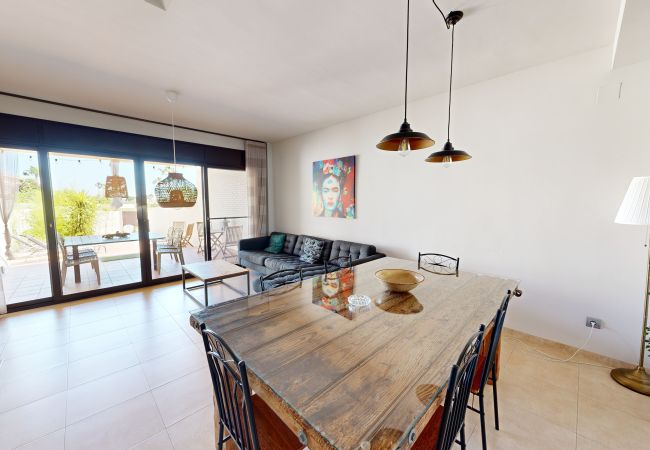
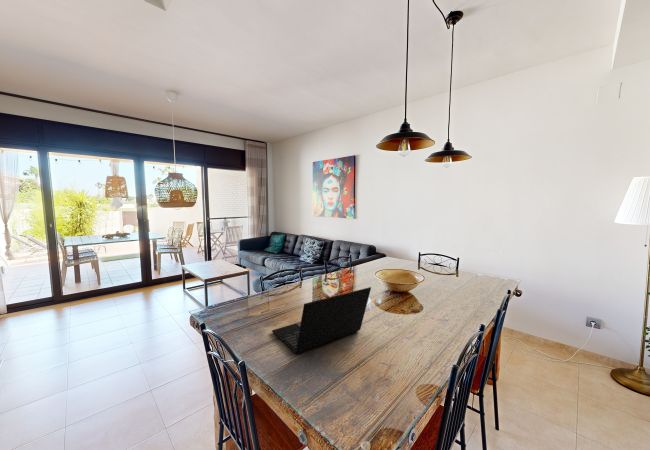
+ laptop [271,286,372,355]
